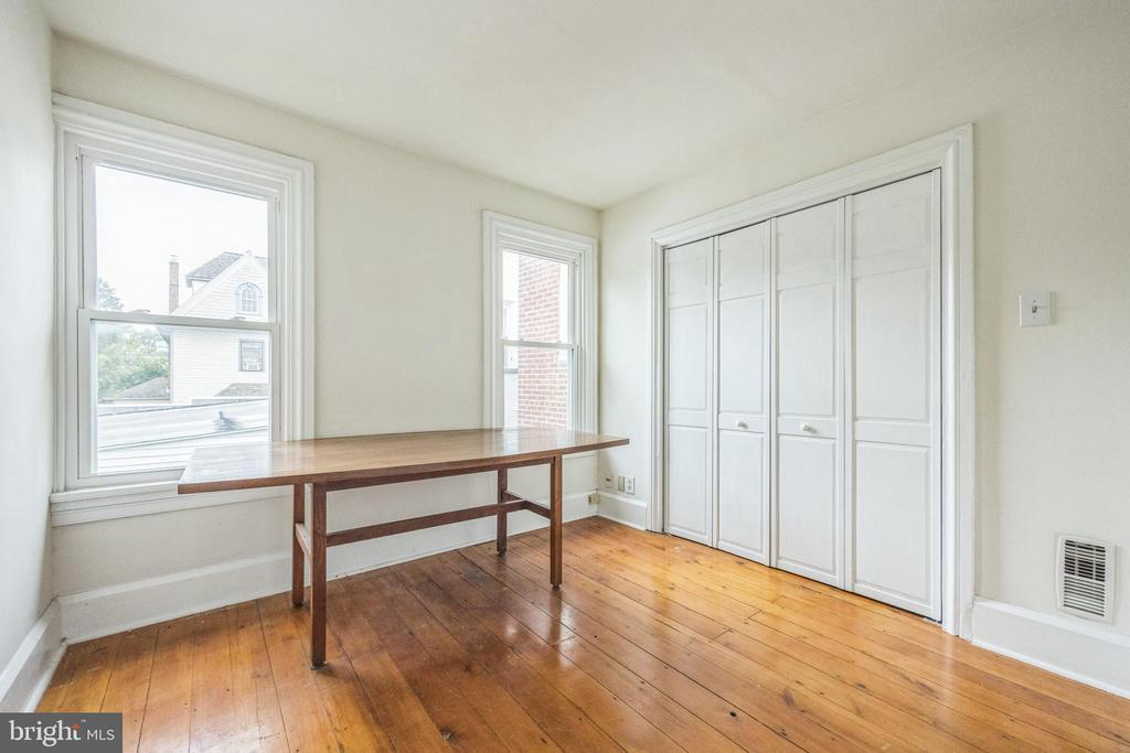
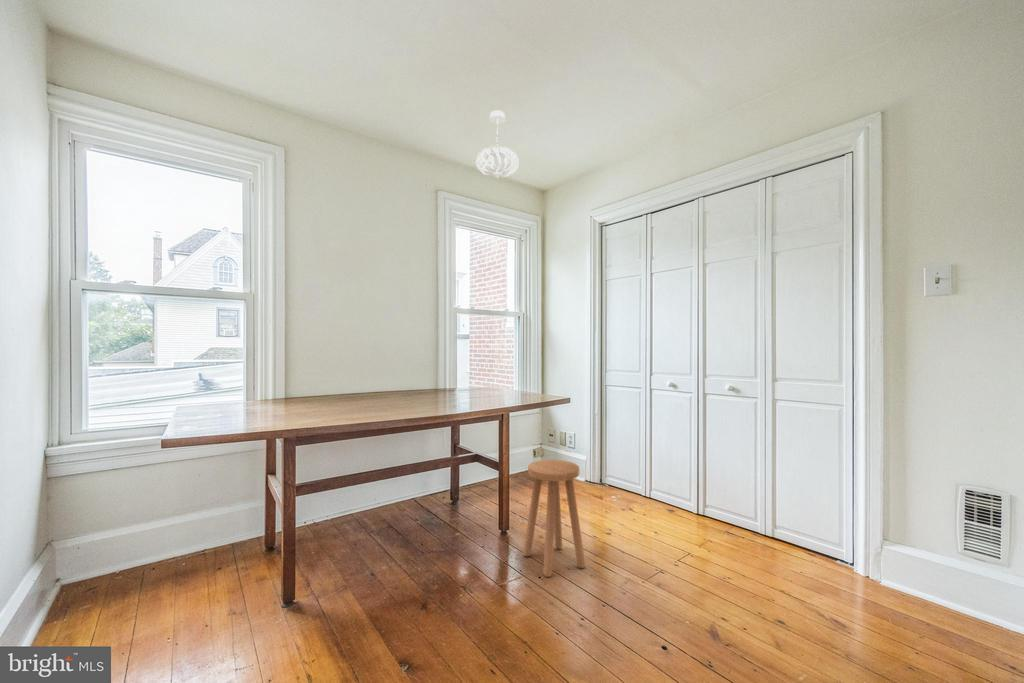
+ pendant light [475,110,520,179]
+ stool [522,459,587,578]
